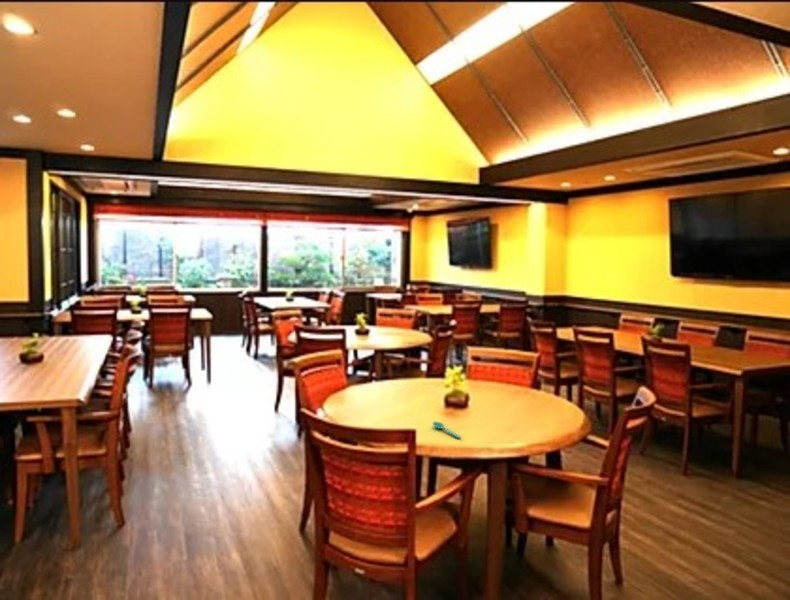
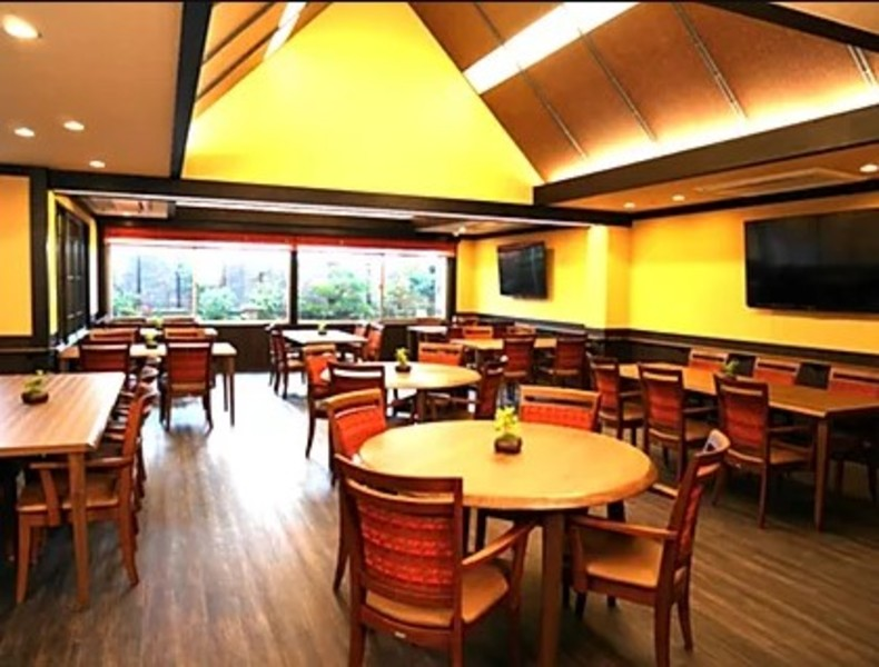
- spoon [432,421,462,439]
